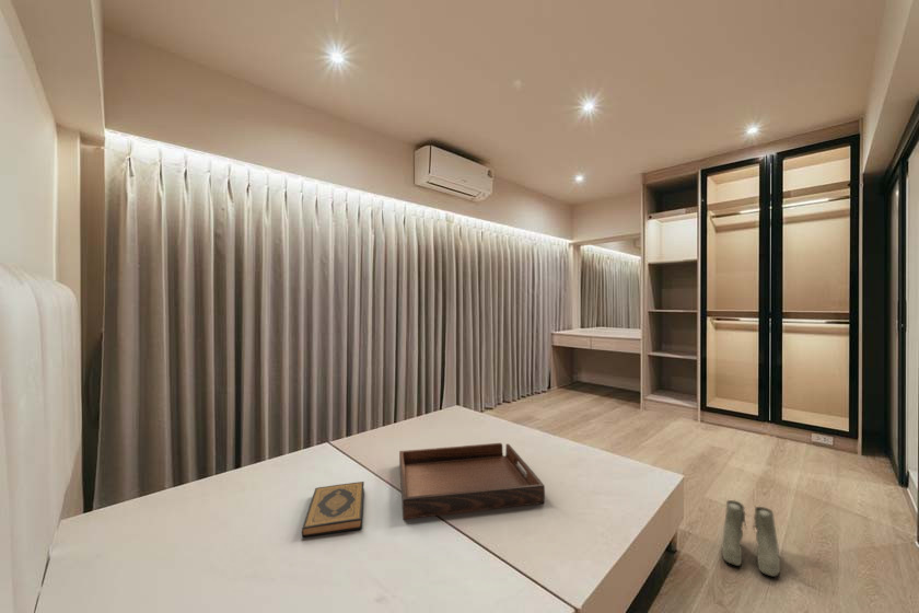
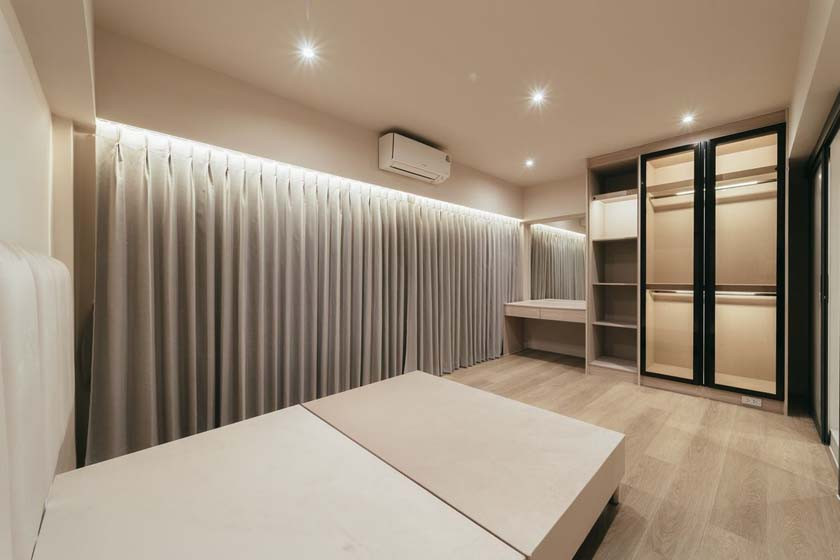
- serving tray [398,442,546,521]
- boots [721,499,781,578]
- hardback book [301,481,365,537]
